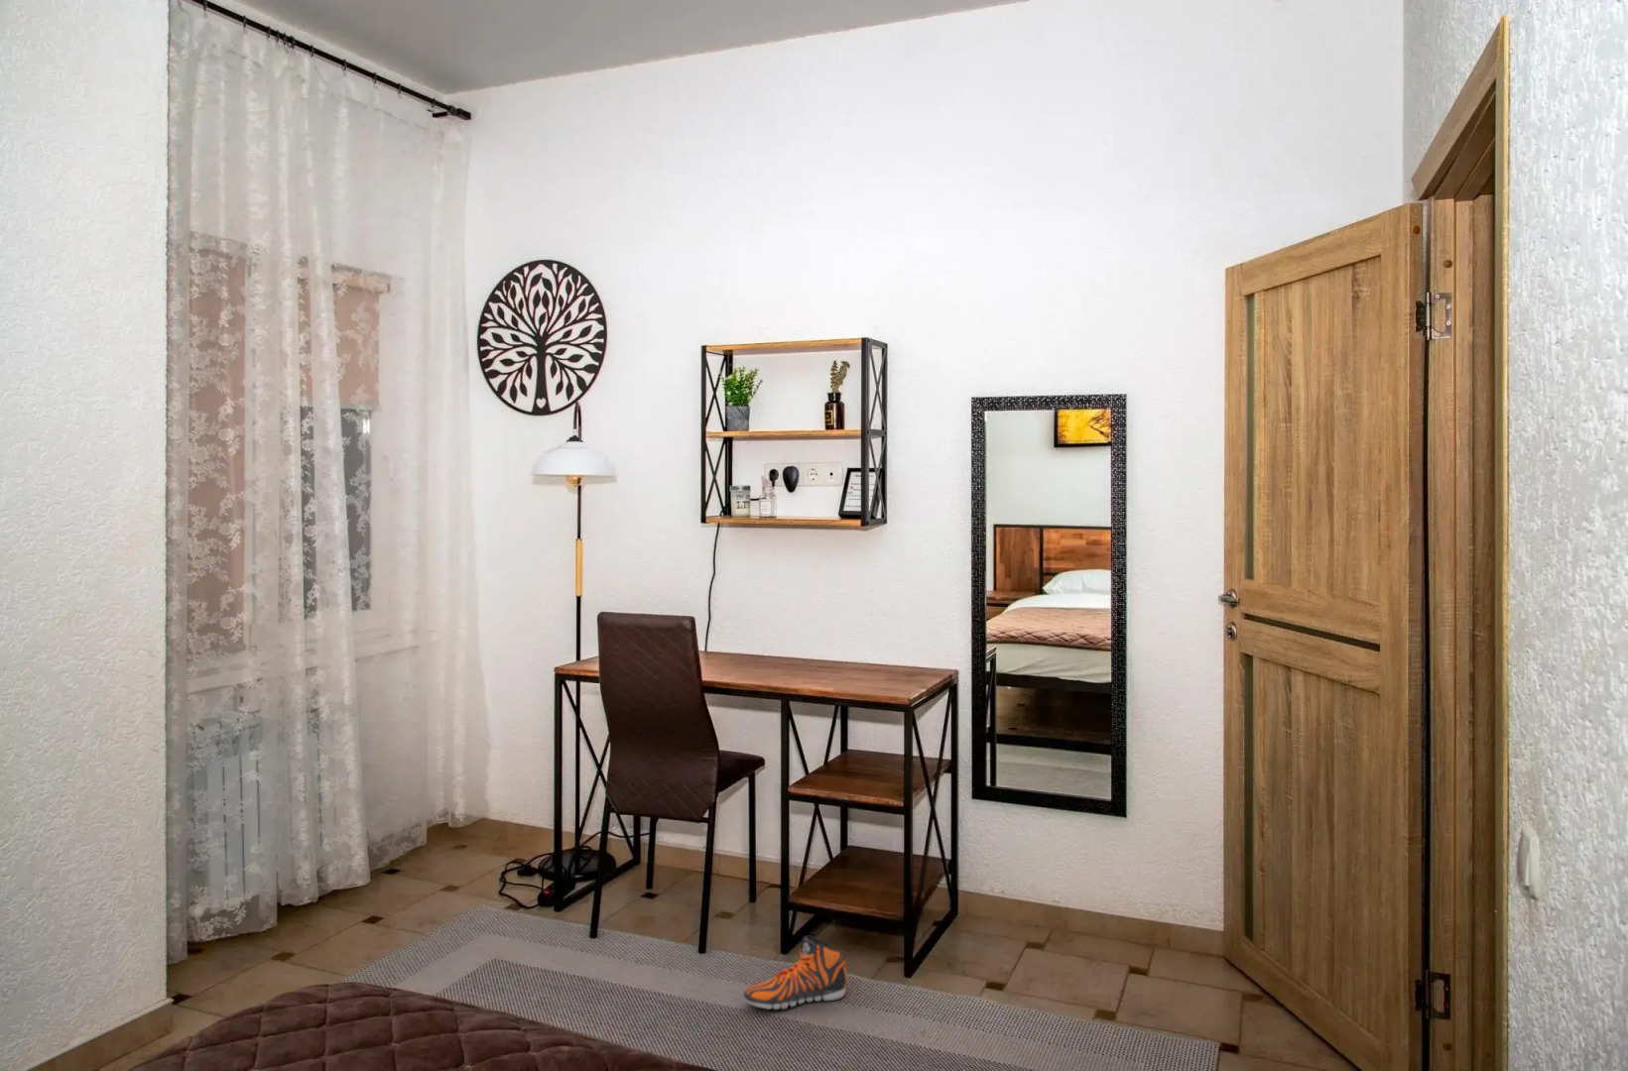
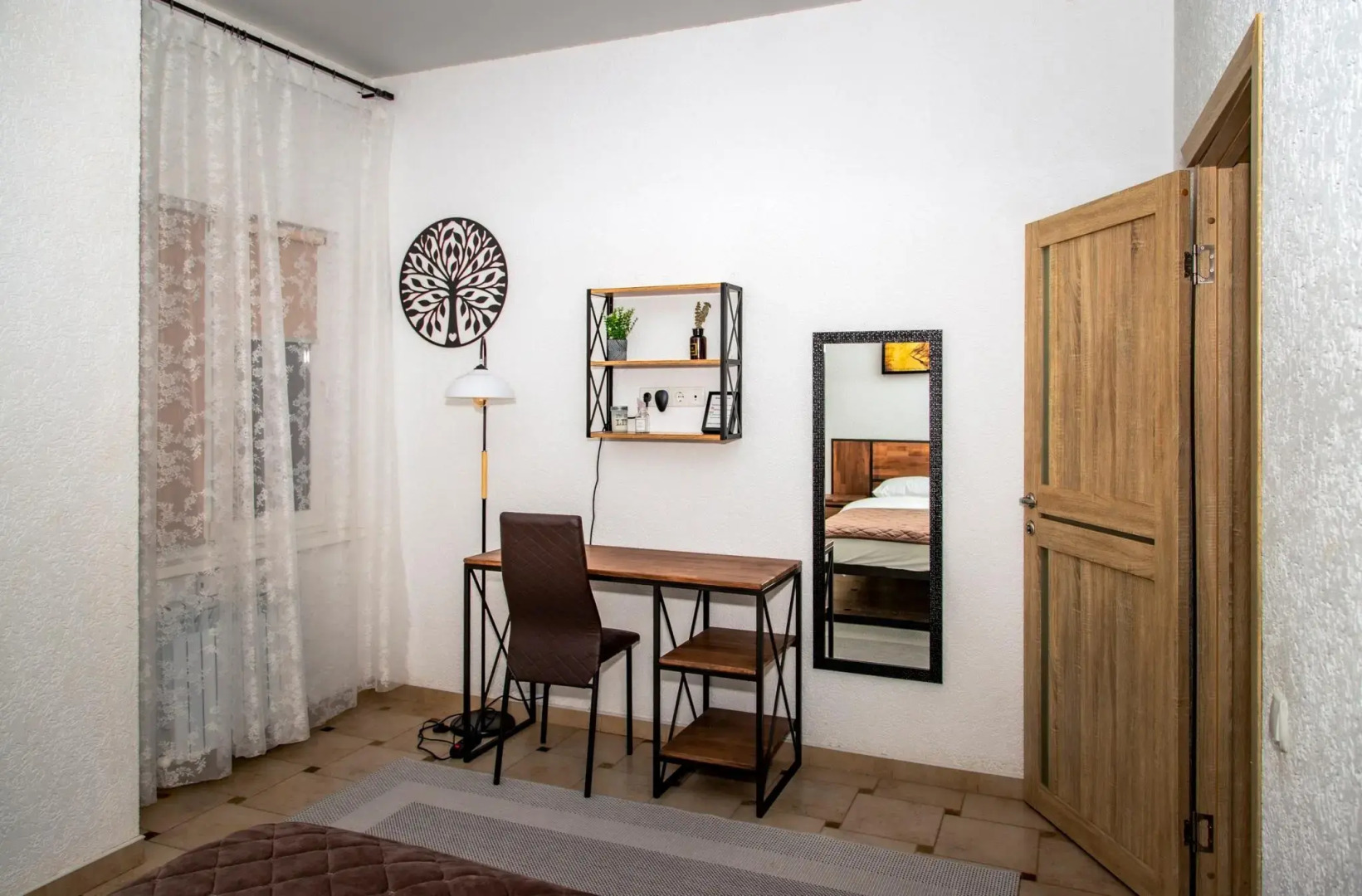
- sneaker [743,935,849,1010]
